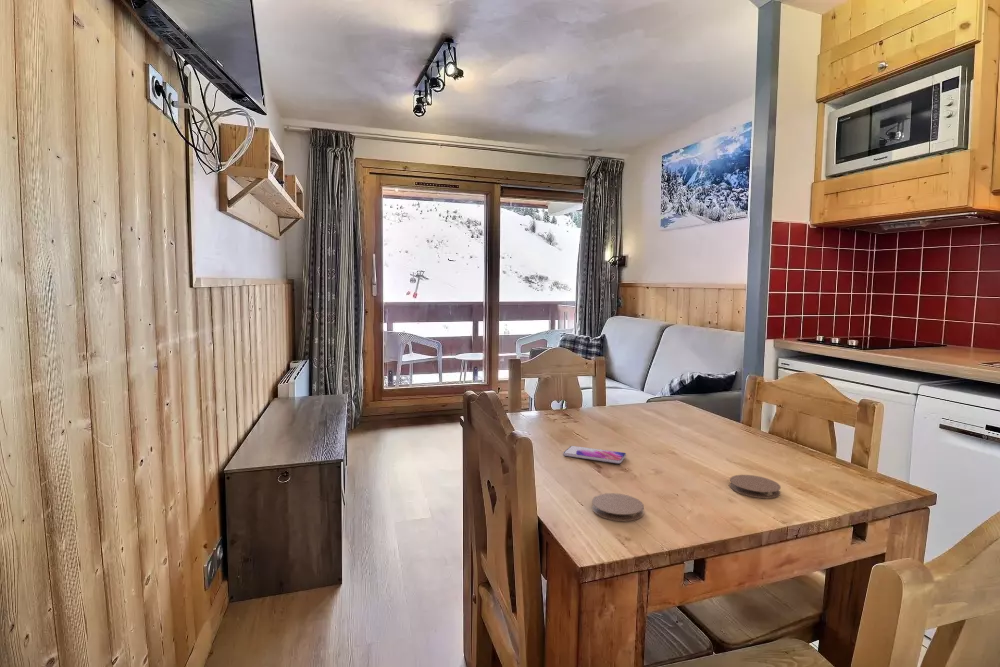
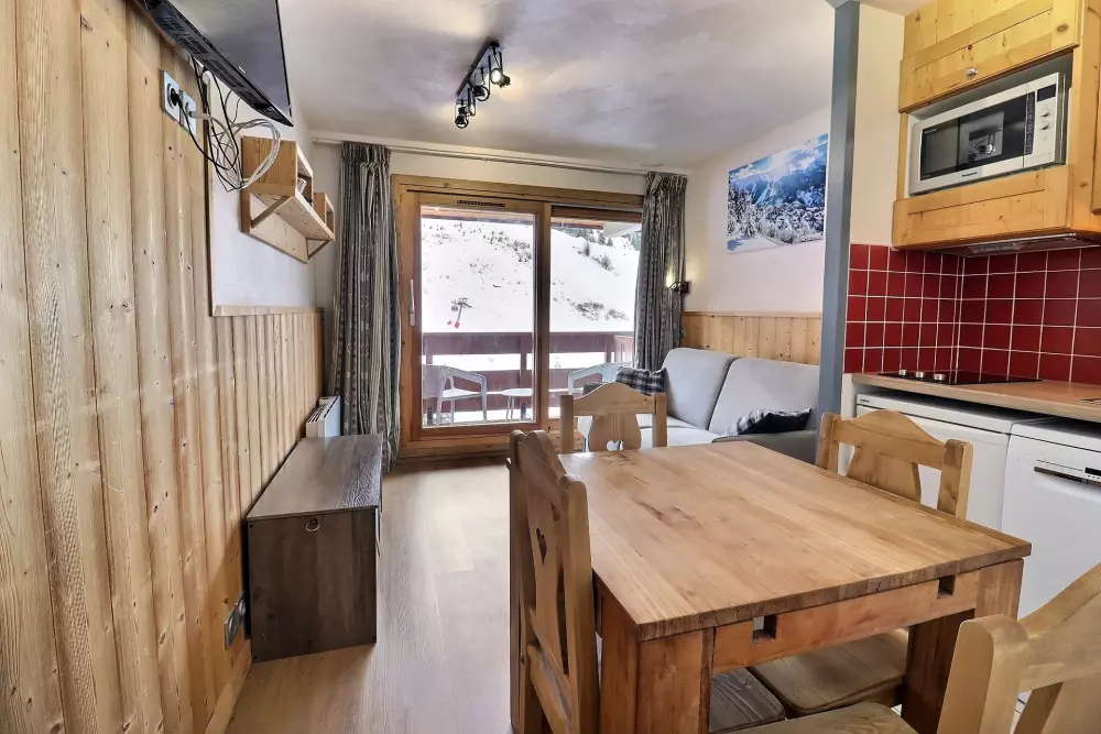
- coaster [591,492,645,522]
- smartphone [562,445,627,465]
- coaster [729,474,782,499]
